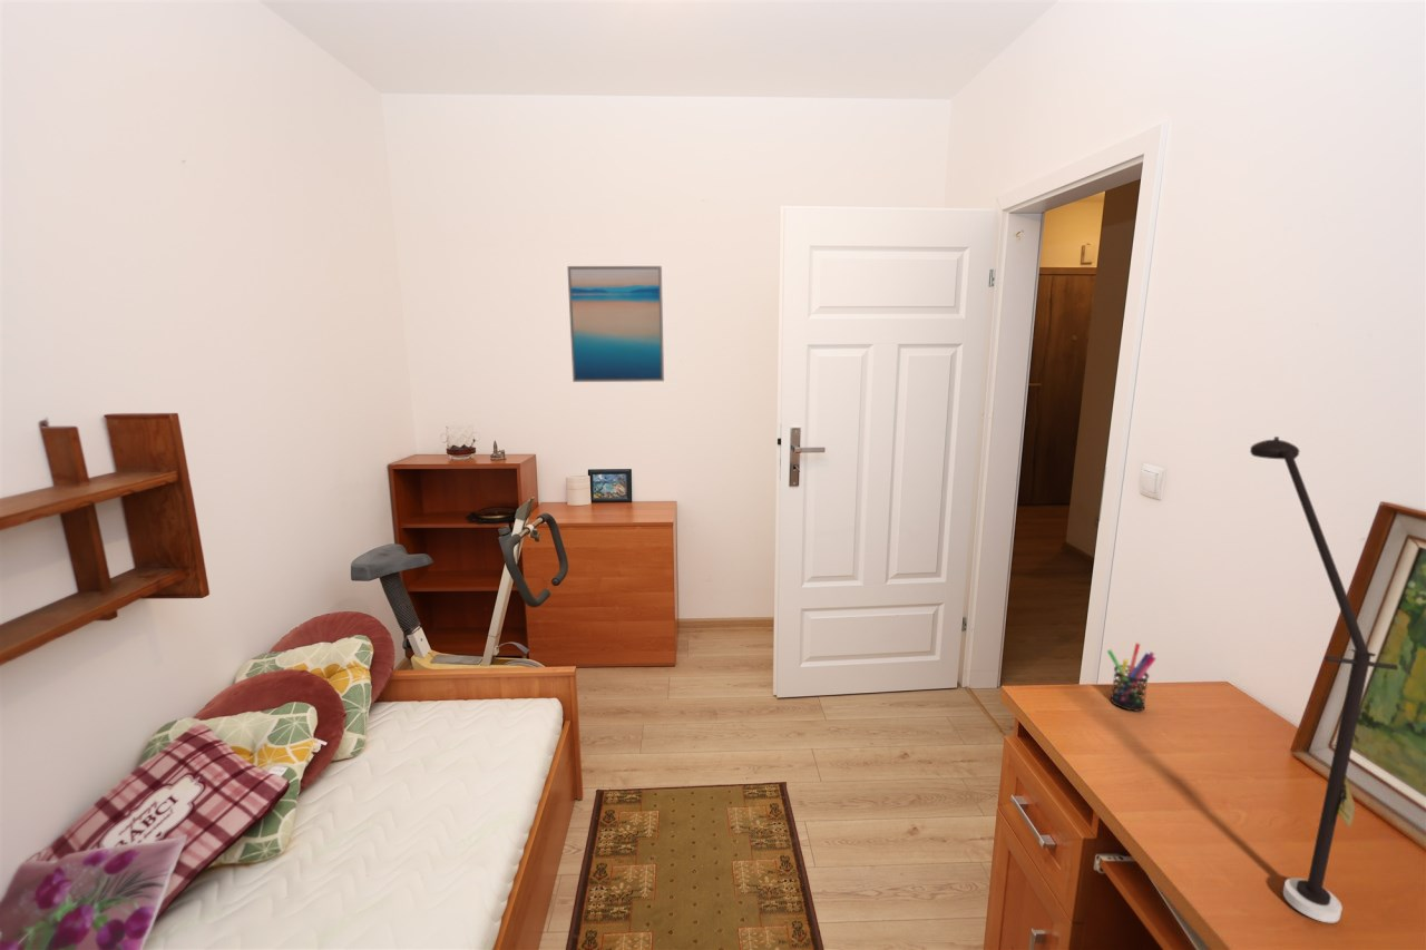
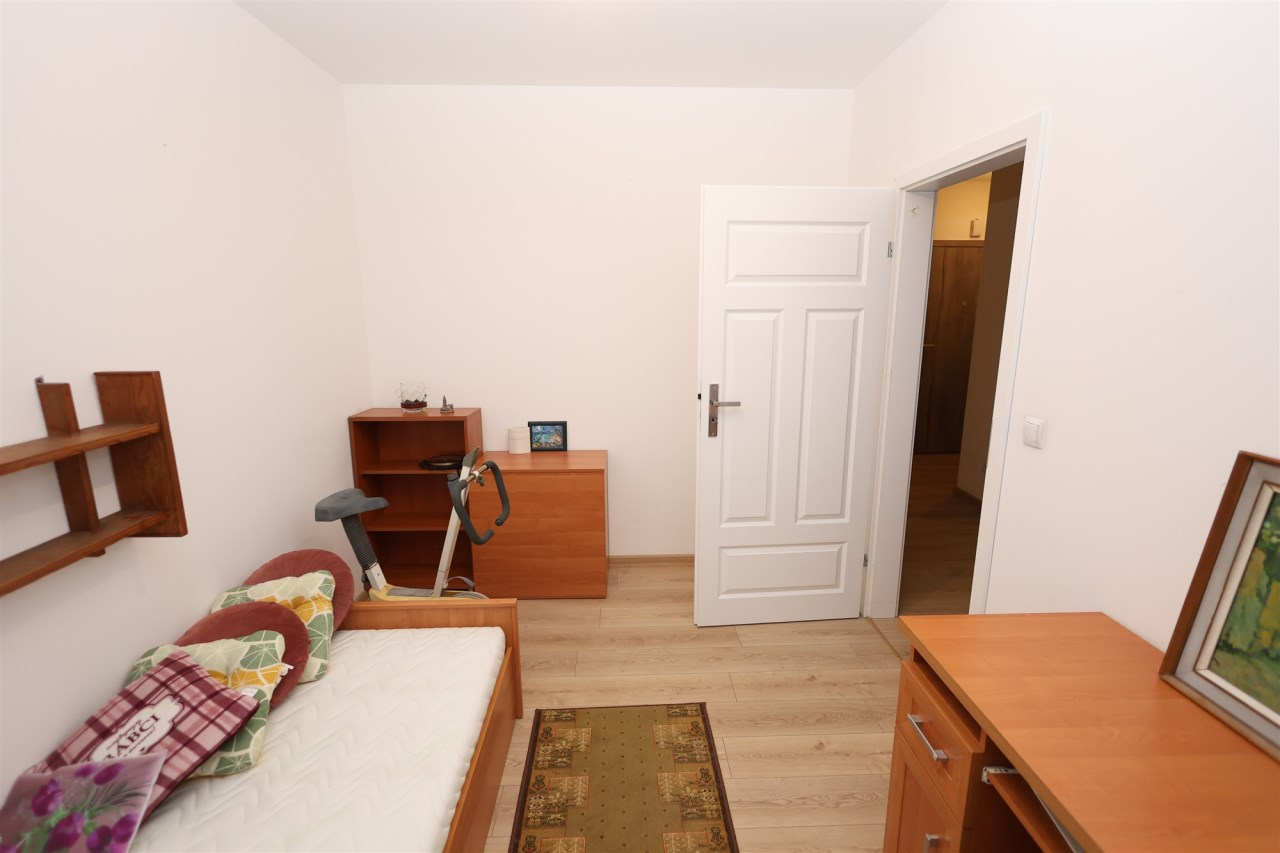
- wall art [566,265,665,383]
- desk lamp [1249,435,1399,924]
- pen holder [1106,642,1158,712]
